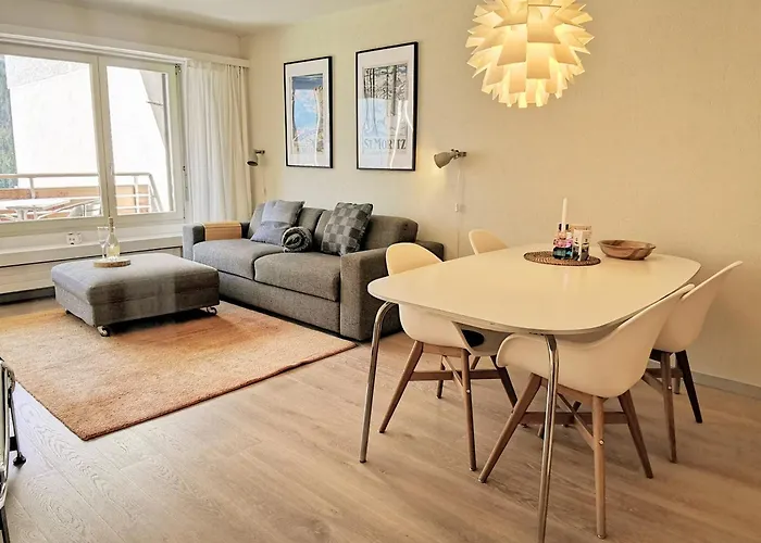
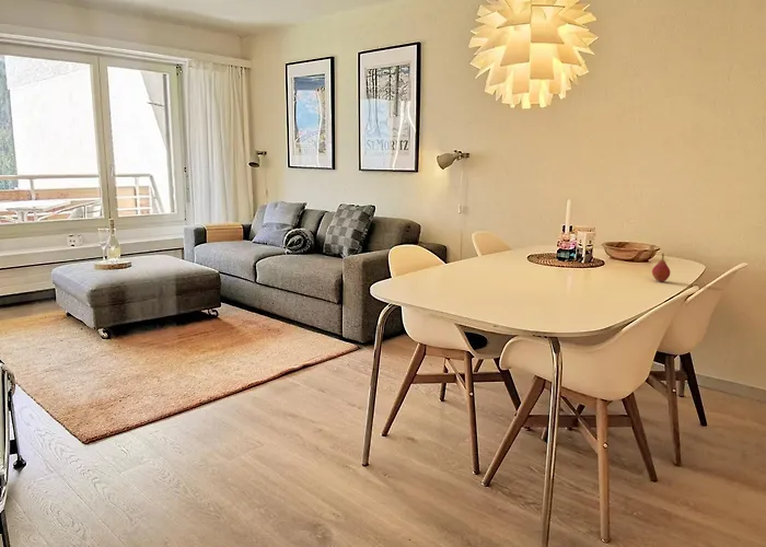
+ fruit [651,252,672,282]
